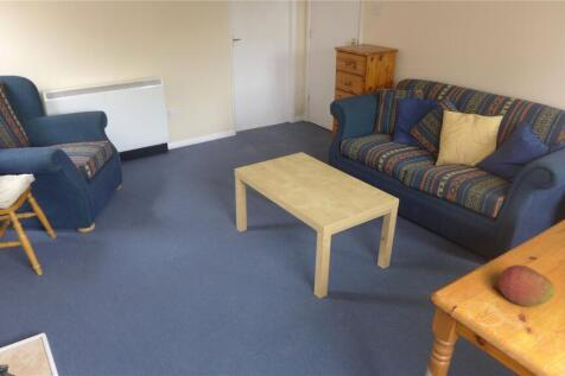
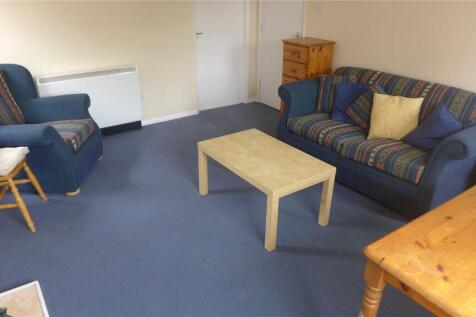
- fruit [496,263,556,307]
